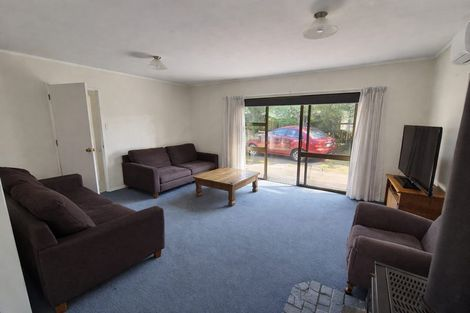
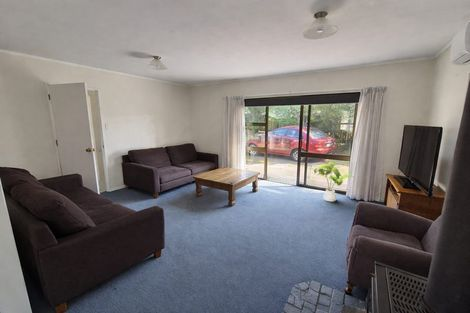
+ house plant [312,161,356,202]
